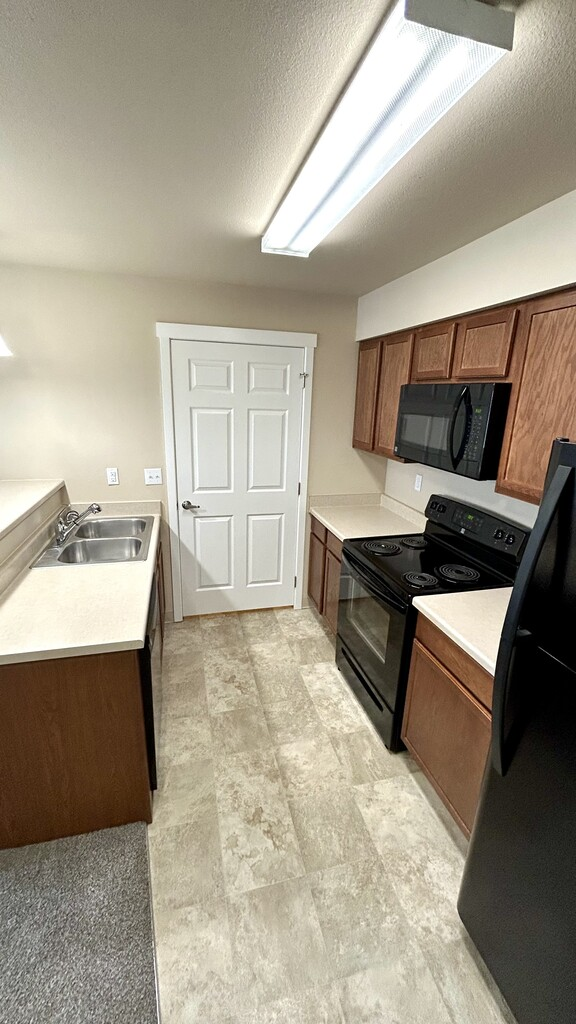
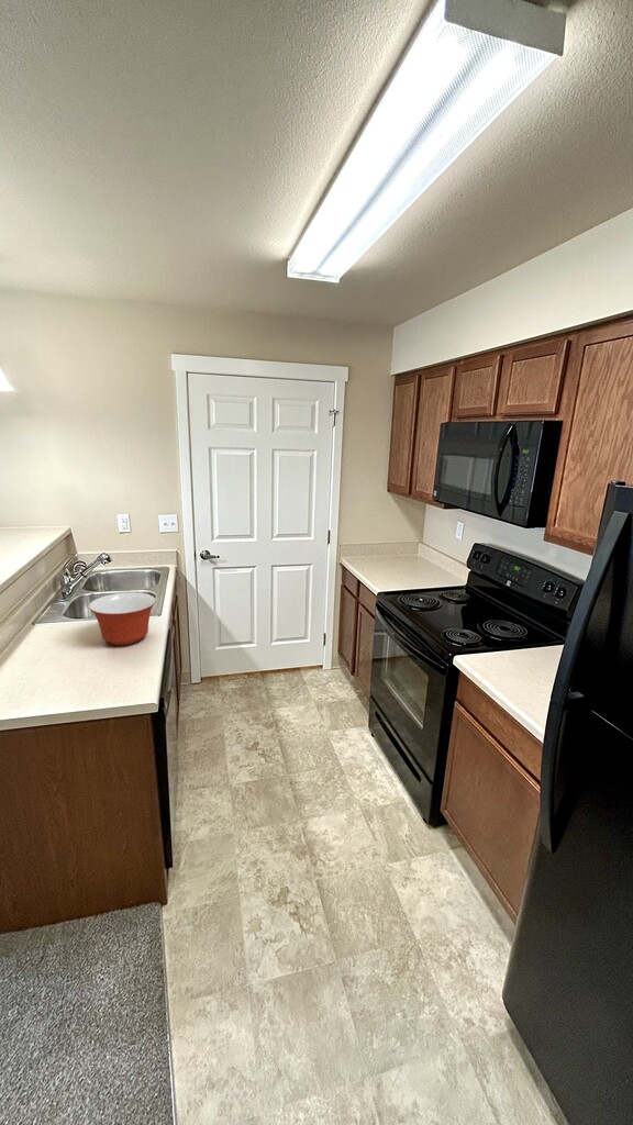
+ mixing bowl [88,592,157,646]
